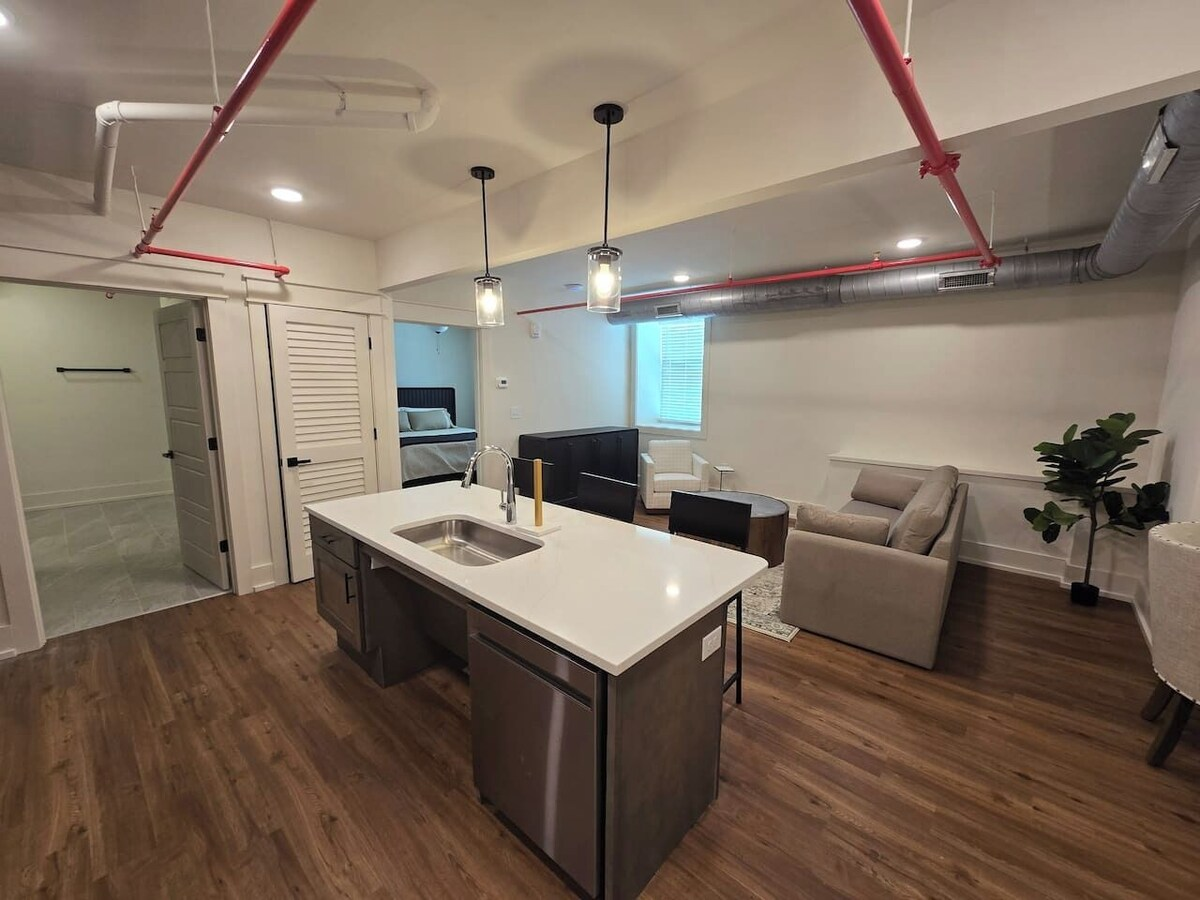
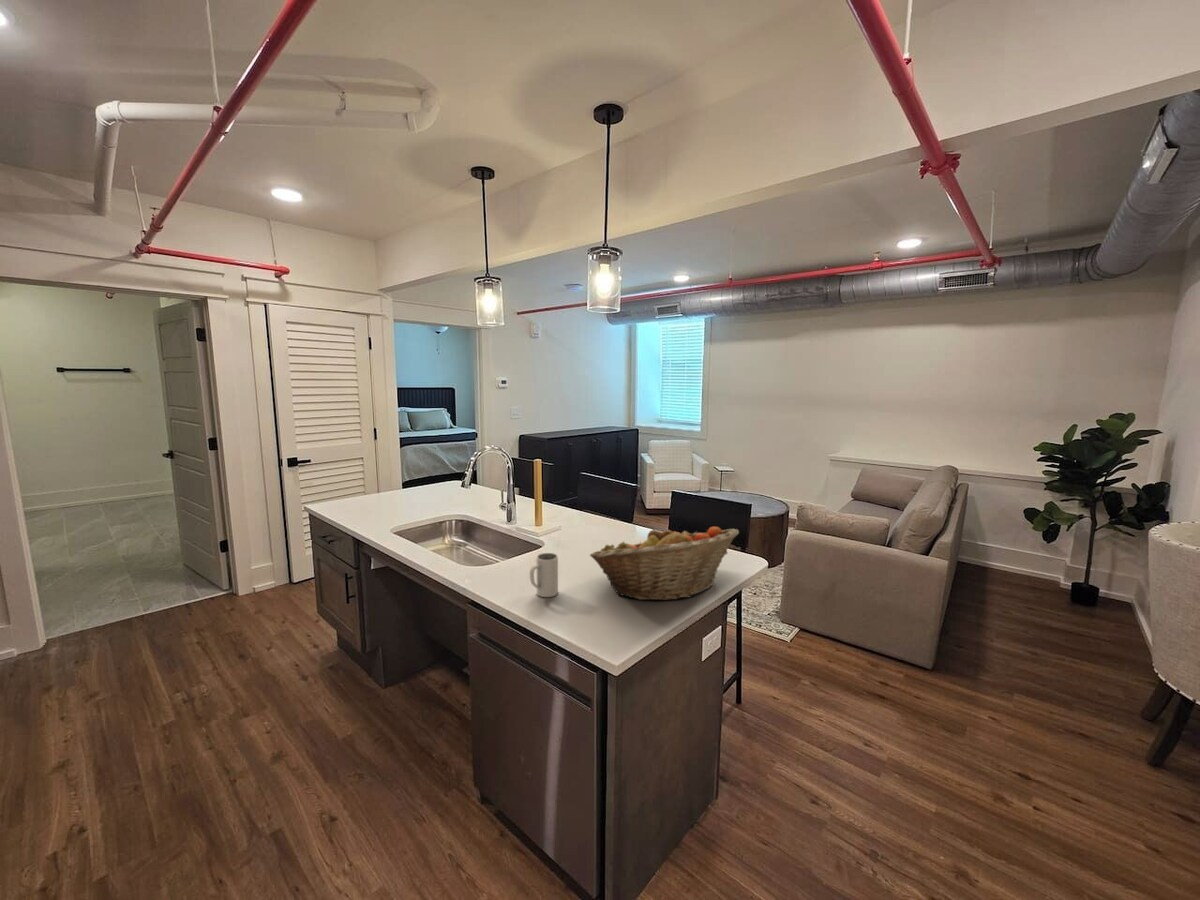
+ fruit basket [589,526,740,601]
+ mug [529,552,559,598]
